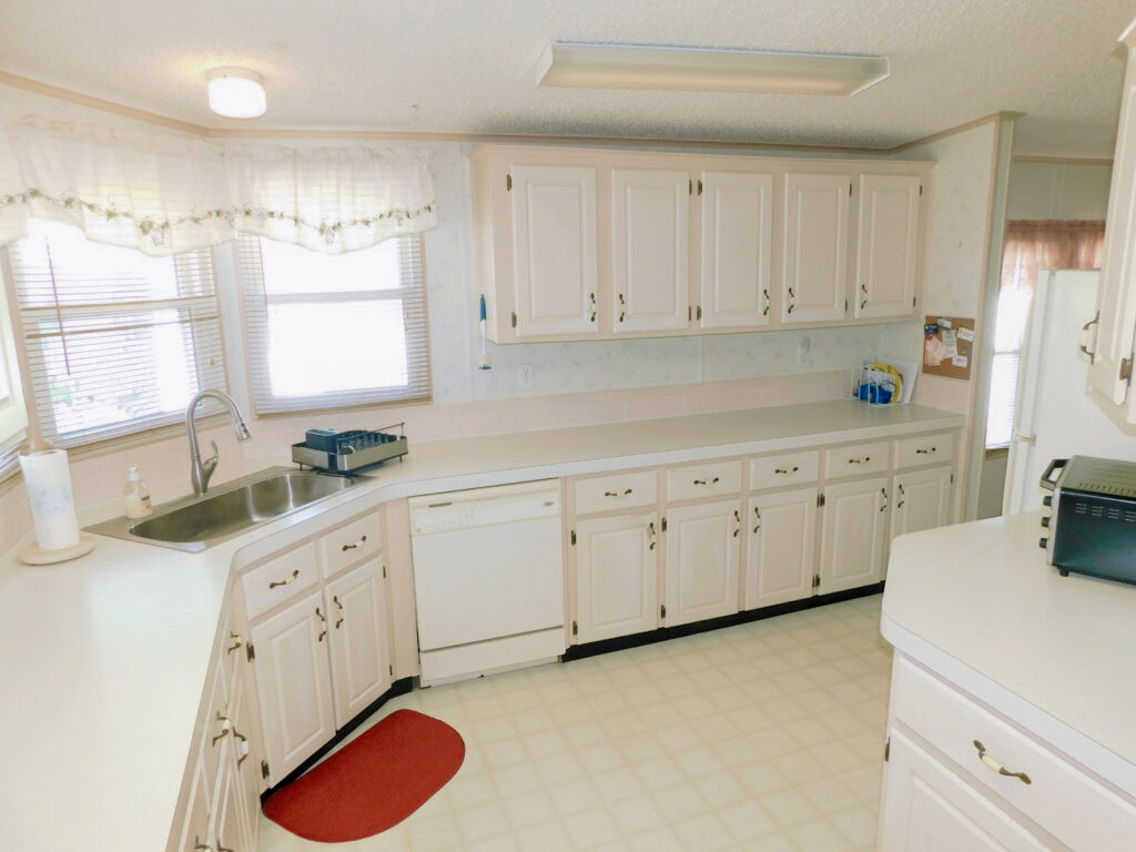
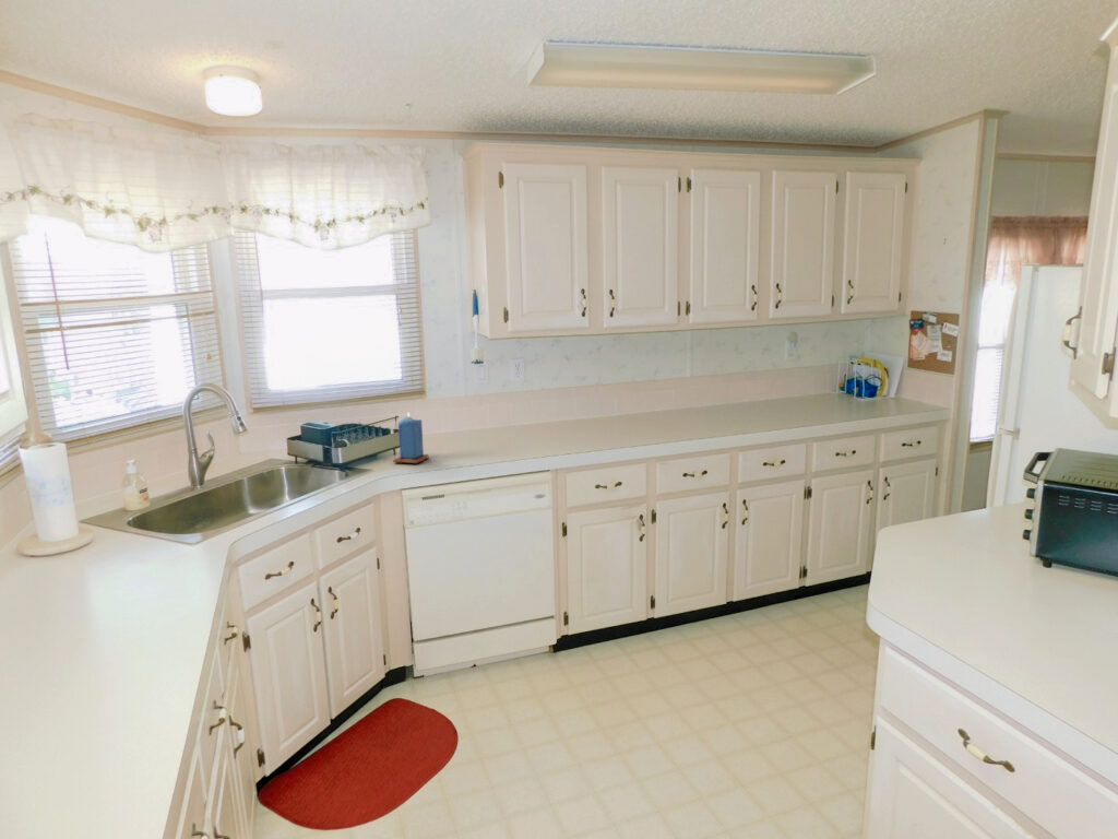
+ candle [392,411,429,464]
